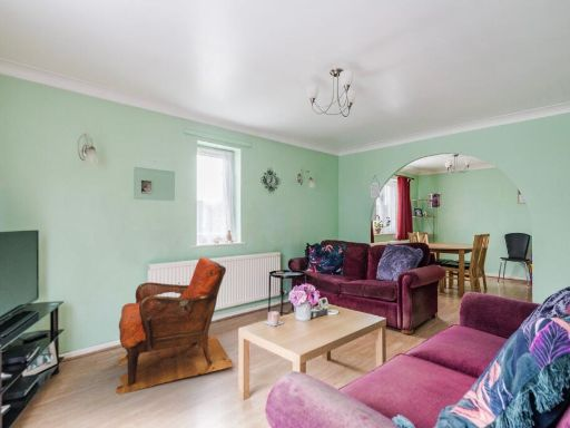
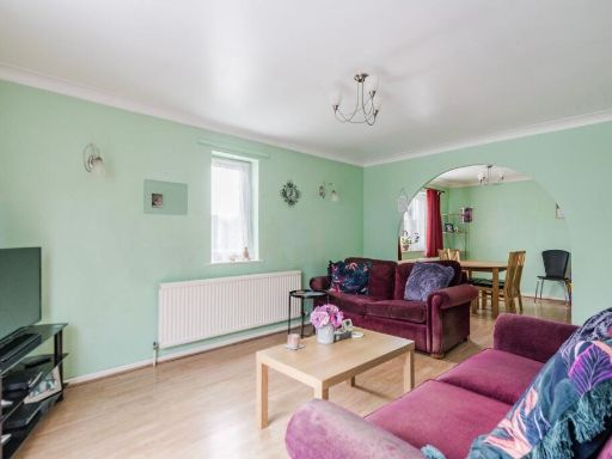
- armchair [115,256,235,396]
